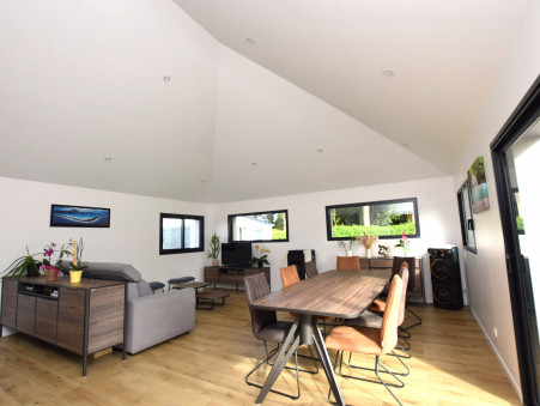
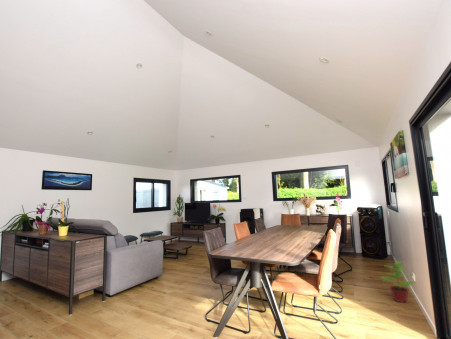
+ potted plant [378,260,415,304]
